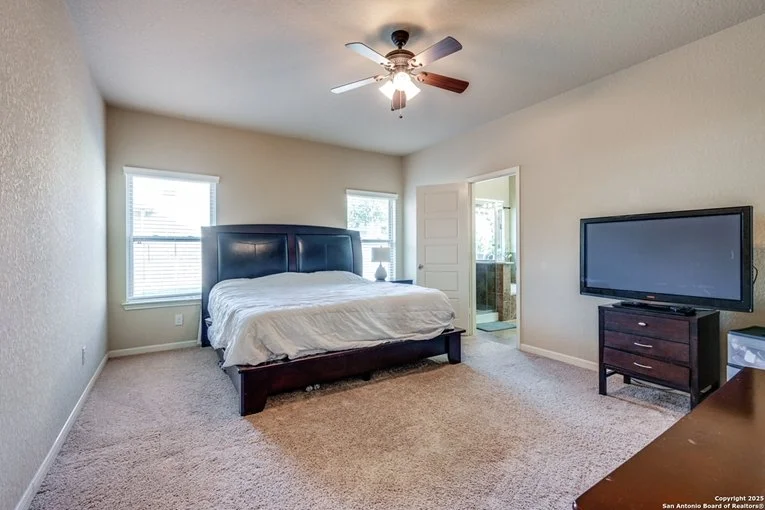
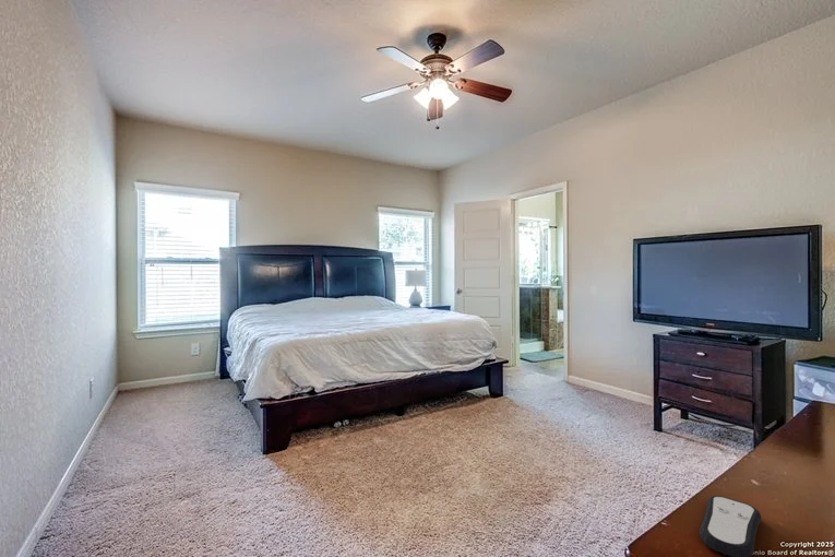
+ remote control [699,495,762,557]
